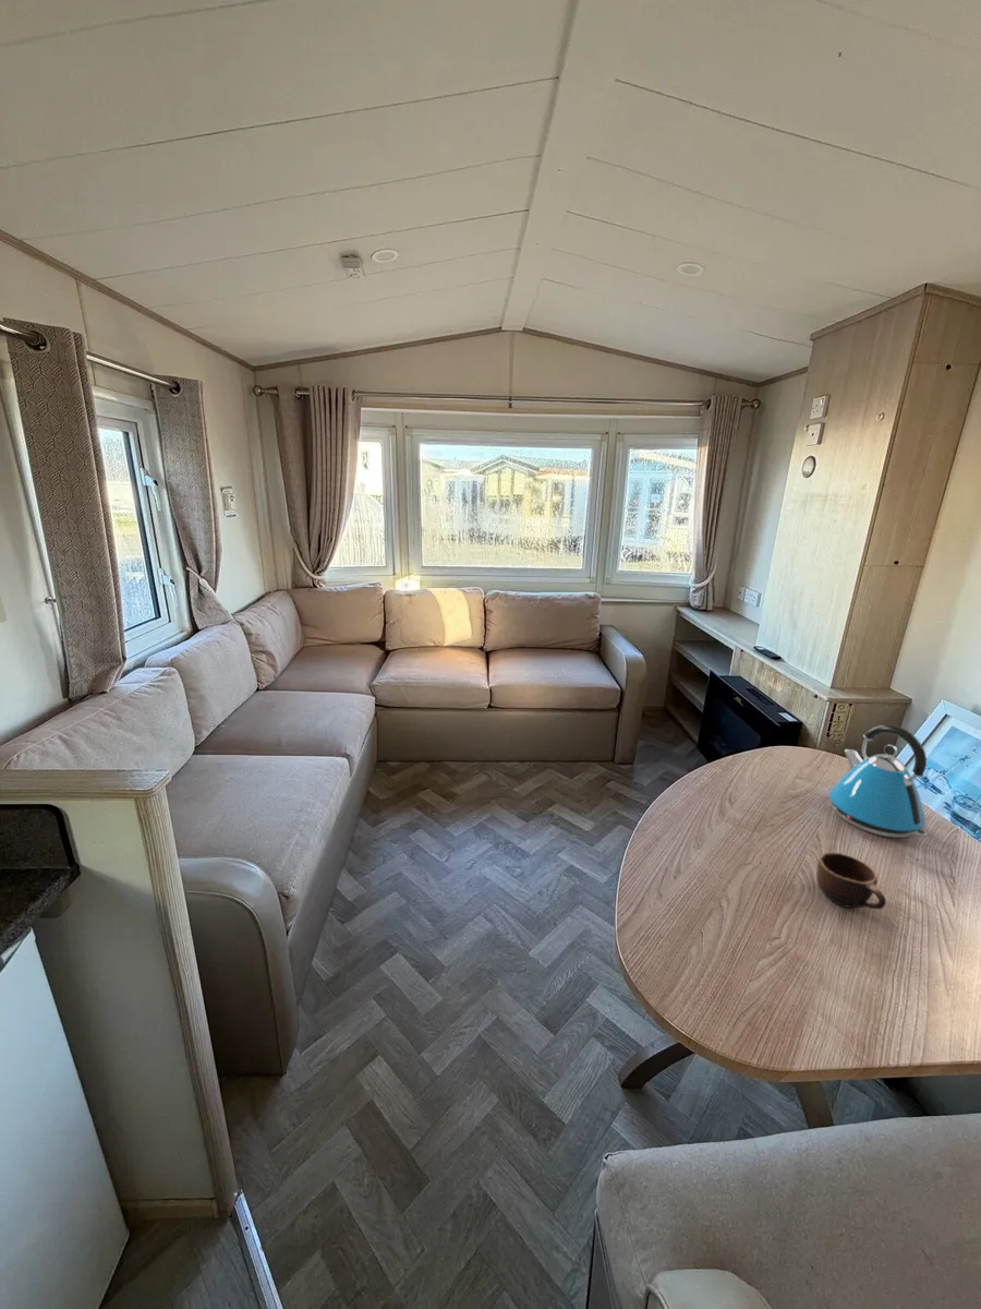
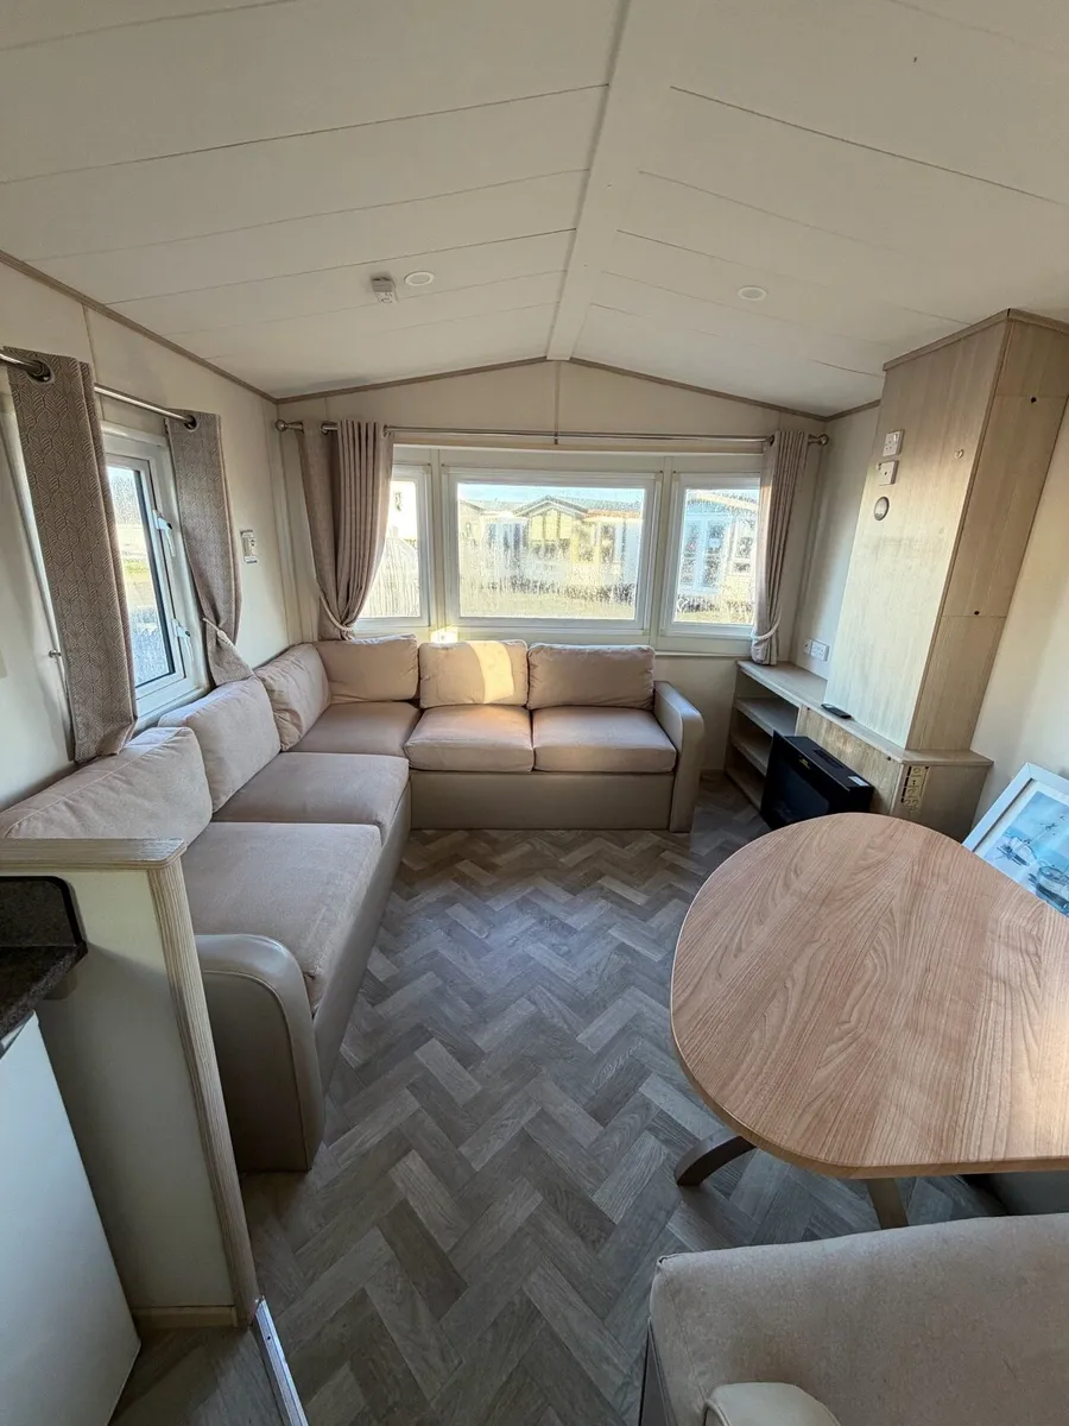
- kettle [827,723,928,839]
- mug [815,851,887,911]
